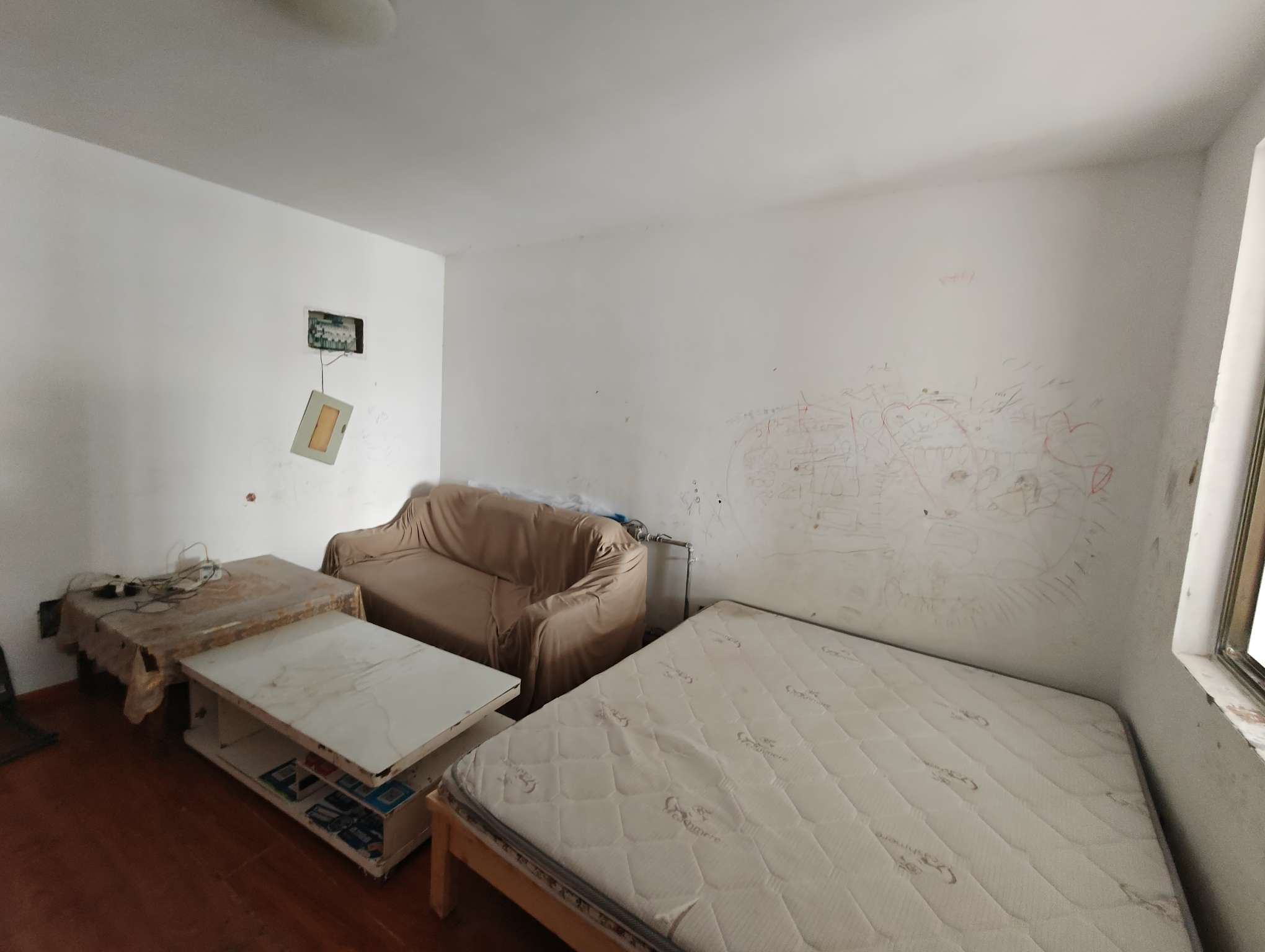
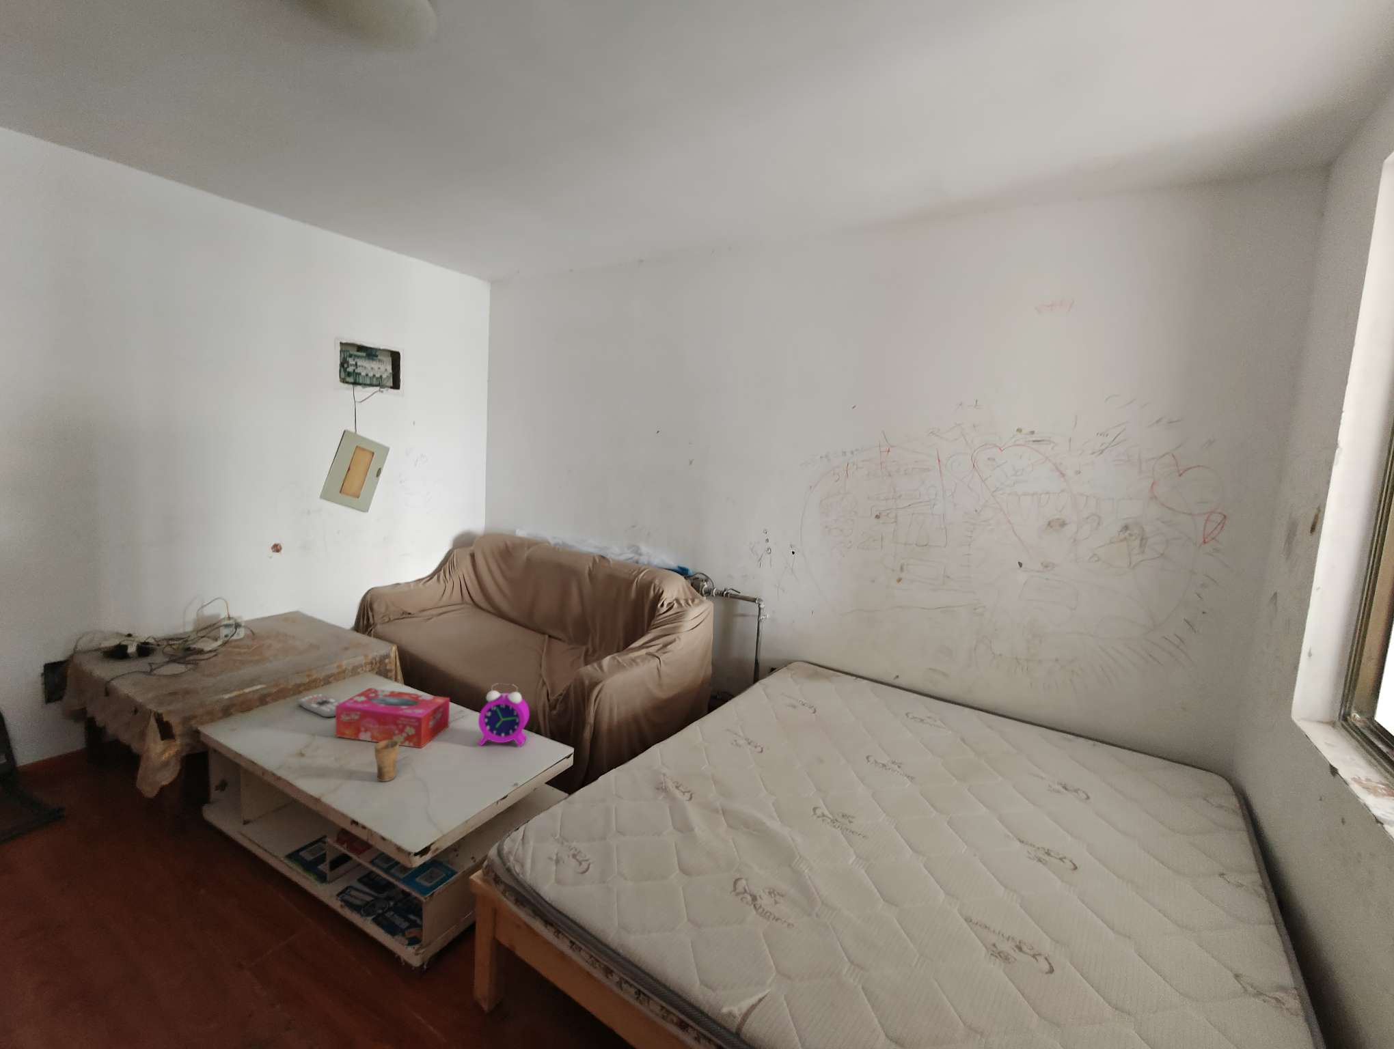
+ alarm clock [477,682,530,747]
+ tissue box [335,688,451,748]
+ cup [374,739,400,782]
+ remote control [296,692,341,717]
